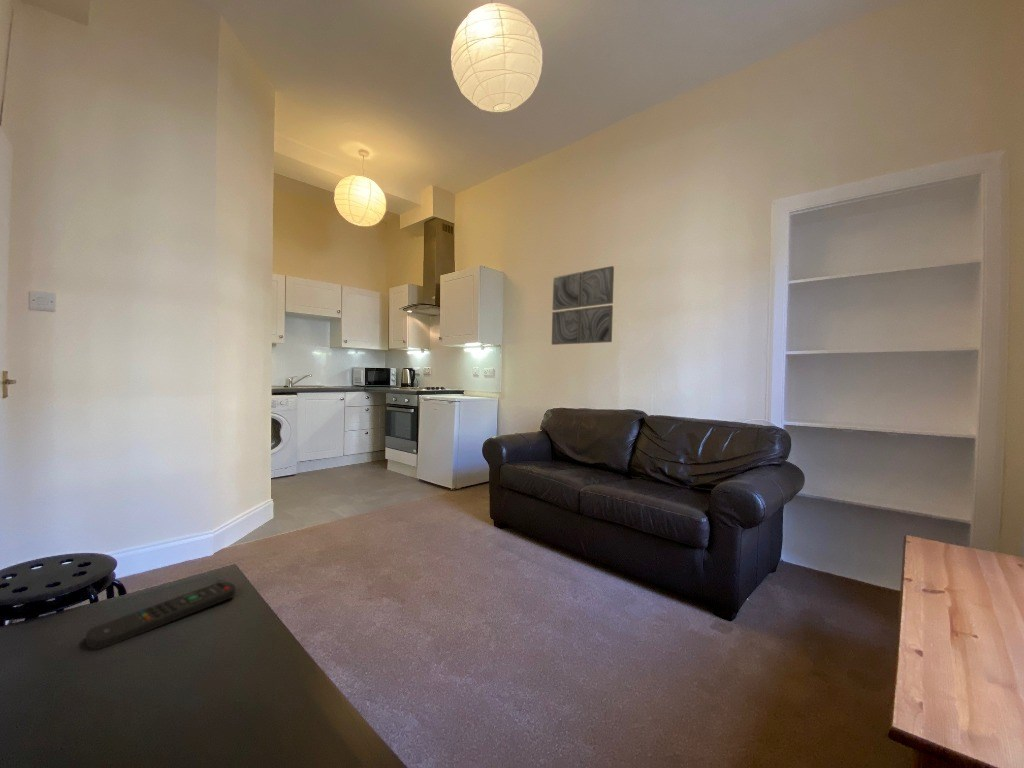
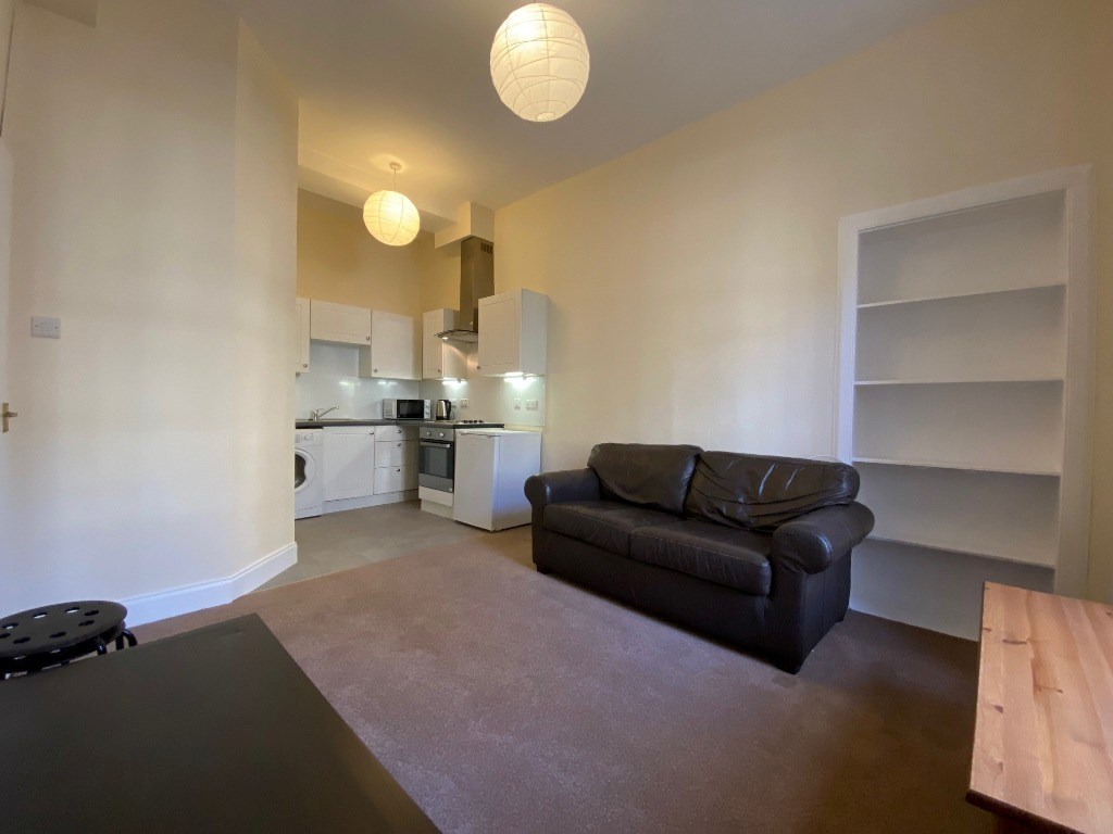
- wall art [551,265,615,346]
- remote control [85,581,237,650]
